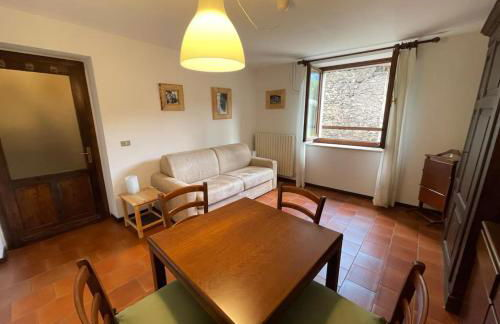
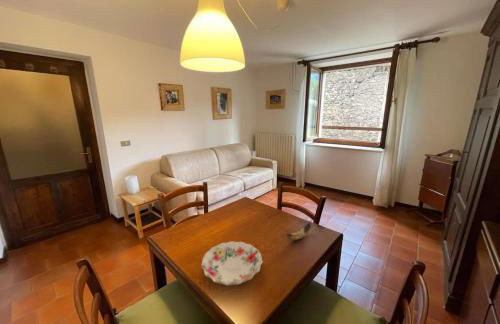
+ decorative bowl [200,240,264,286]
+ banana [285,218,313,241]
